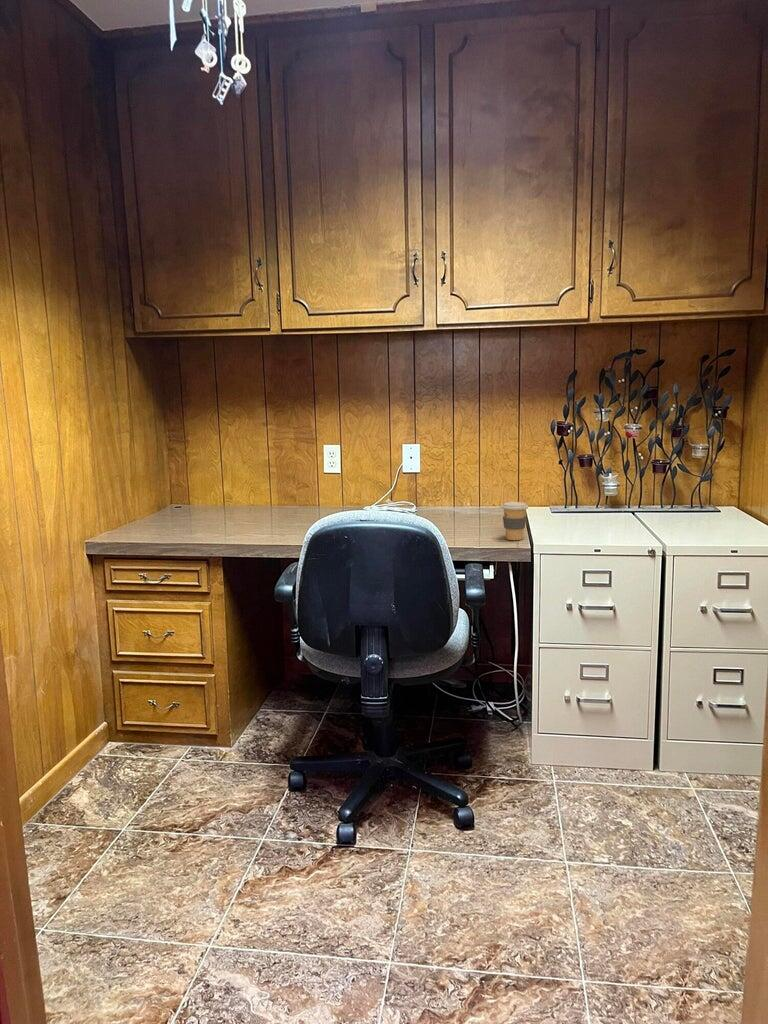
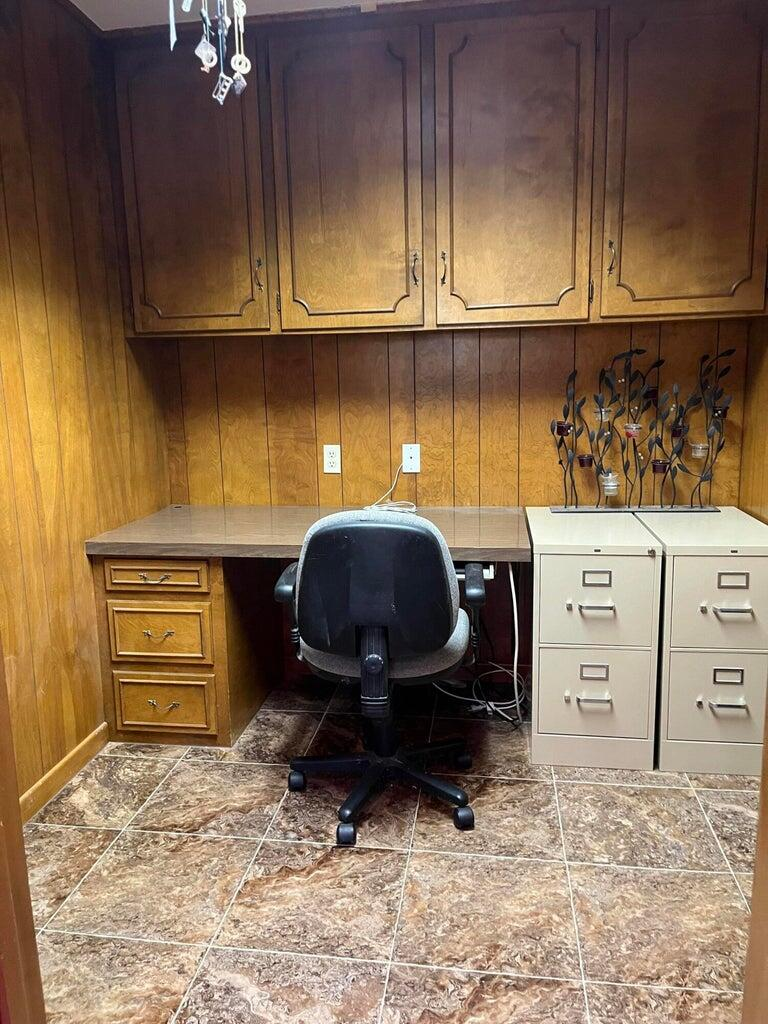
- coffee cup [500,501,529,541]
